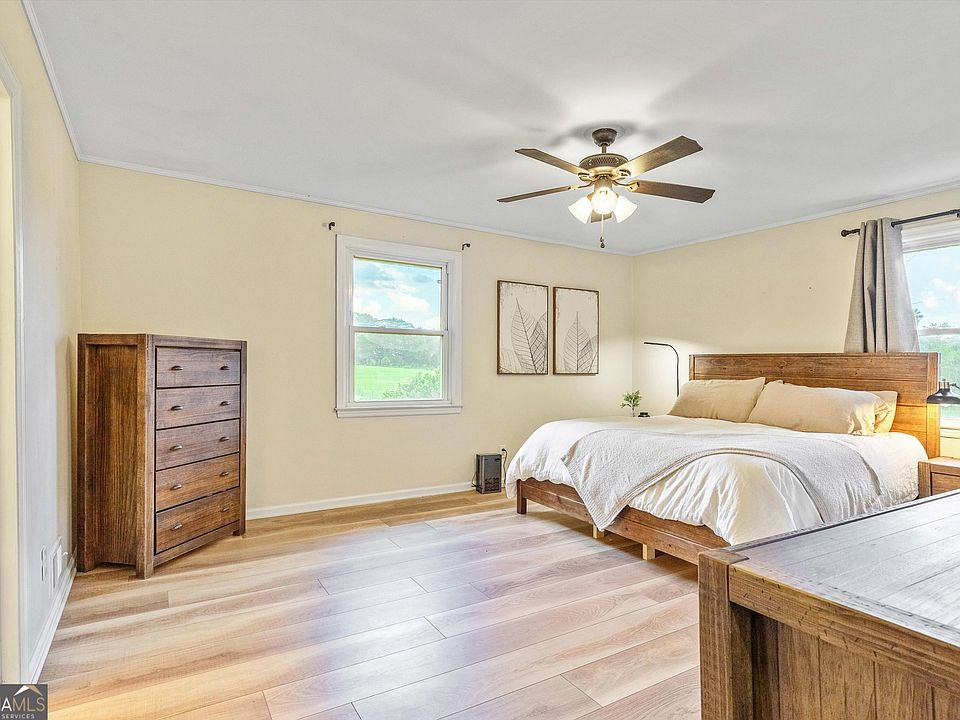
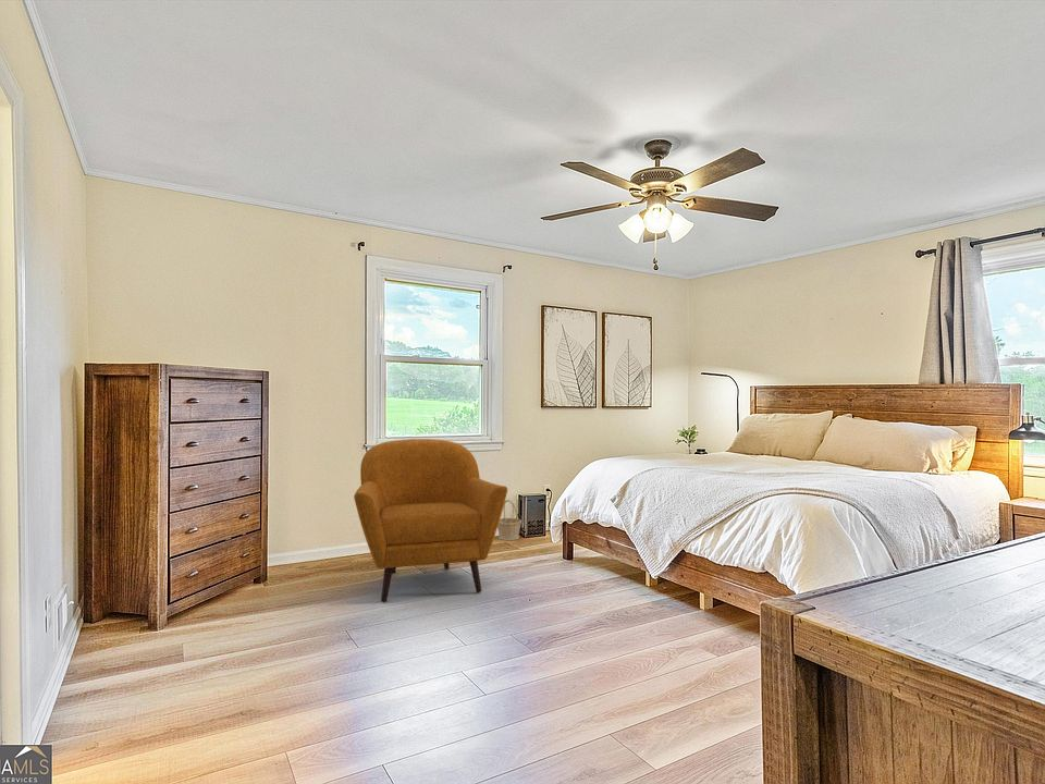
+ basket [497,499,522,541]
+ armchair [353,438,508,602]
